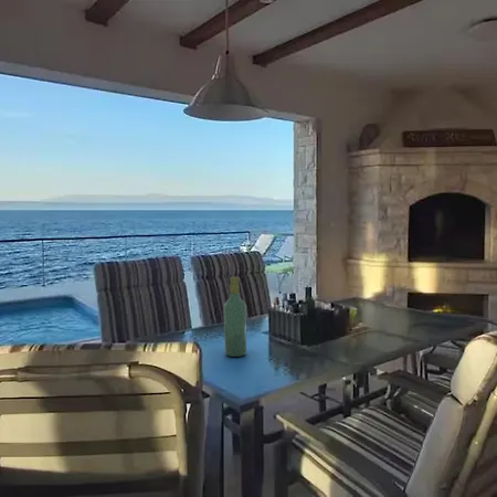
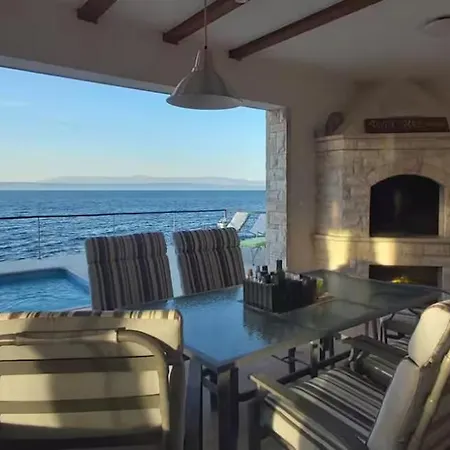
- wine bottle [223,276,247,358]
